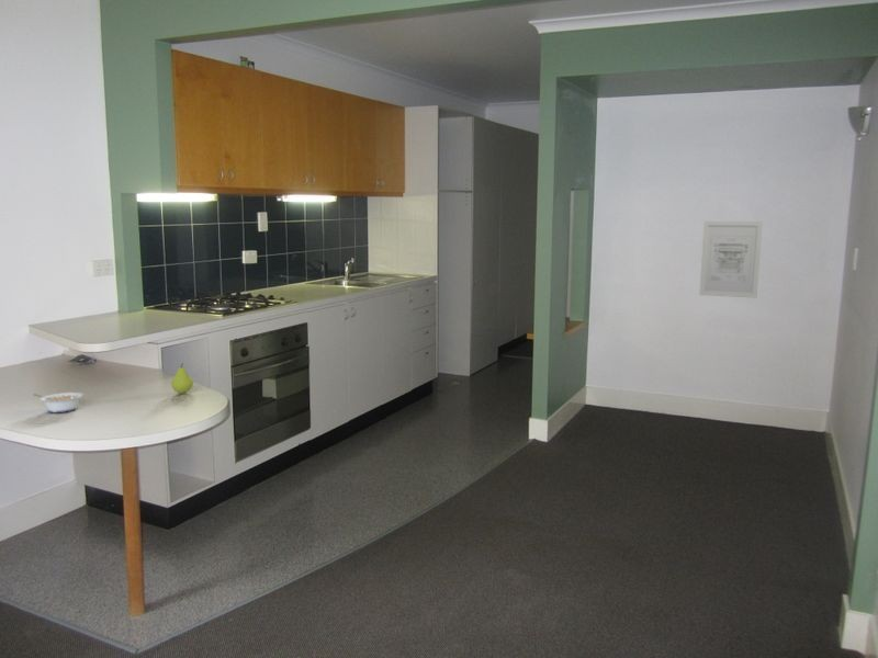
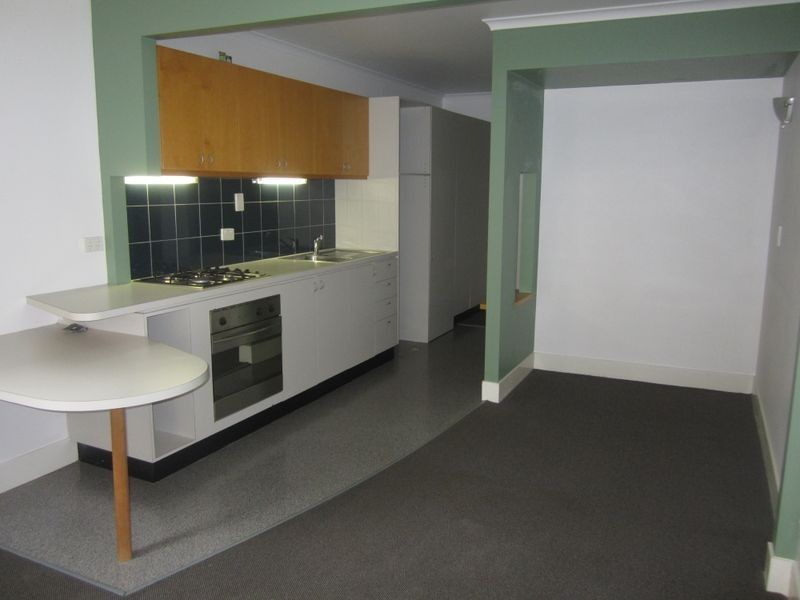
- legume [33,392,83,413]
- wall art [698,220,764,299]
- fruit [170,362,194,395]
